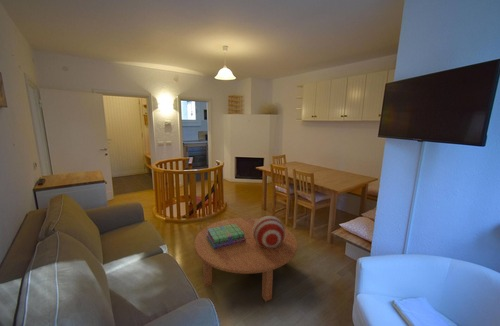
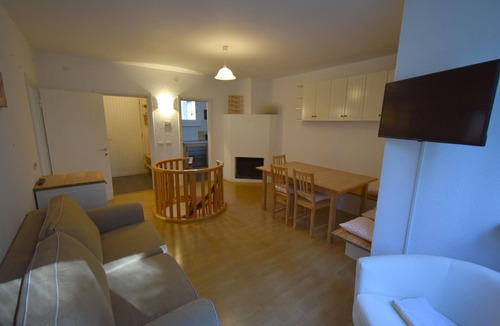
- stack of books [206,224,246,249]
- coffee table [194,217,298,302]
- decorative container [253,215,285,249]
